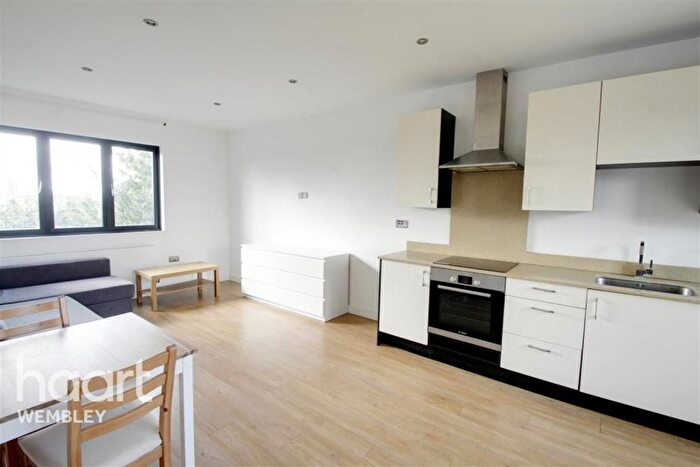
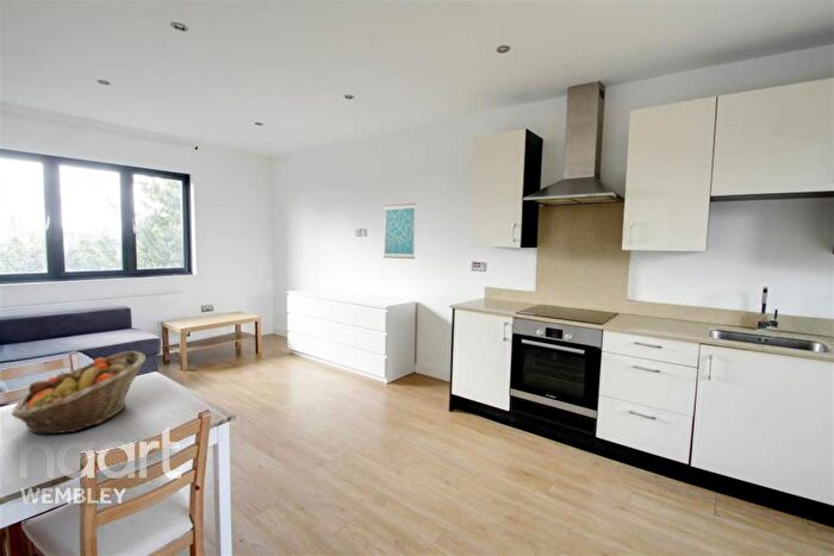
+ wall art [382,202,417,260]
+ fruit basket [10,350,147,436]
